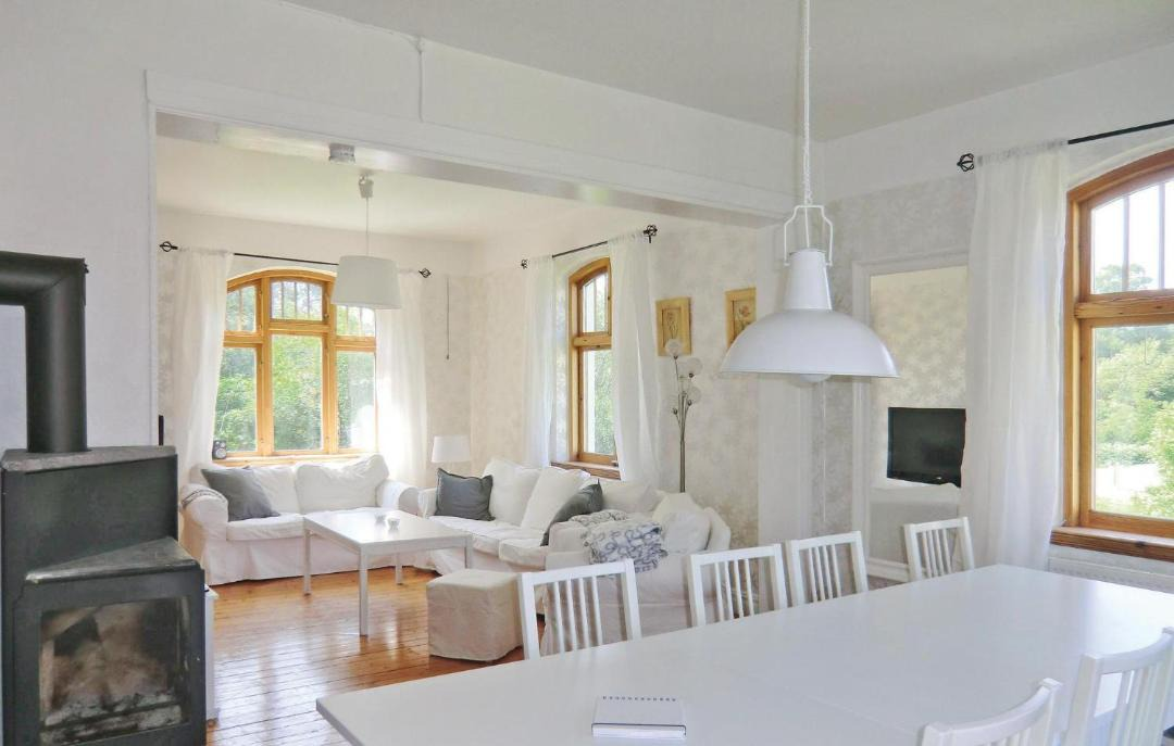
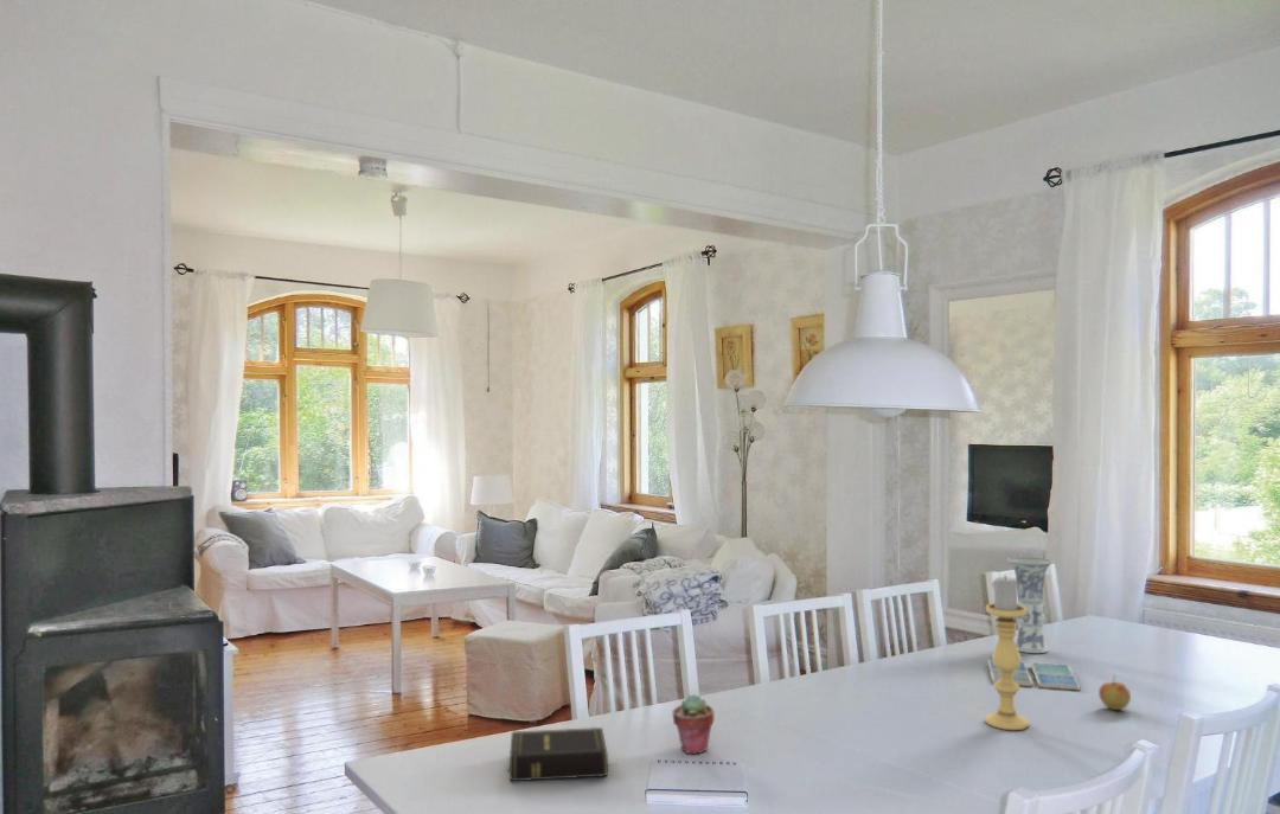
+ potted succulent [671,693,716,755]
+ book [506,726,617,782]
+ apple [1097,674,1132,711]
+ drink coaster [986,658,1081,692]
+ vase [1006,556,1054,654]
+ candle holder [984,575,1030,731]
